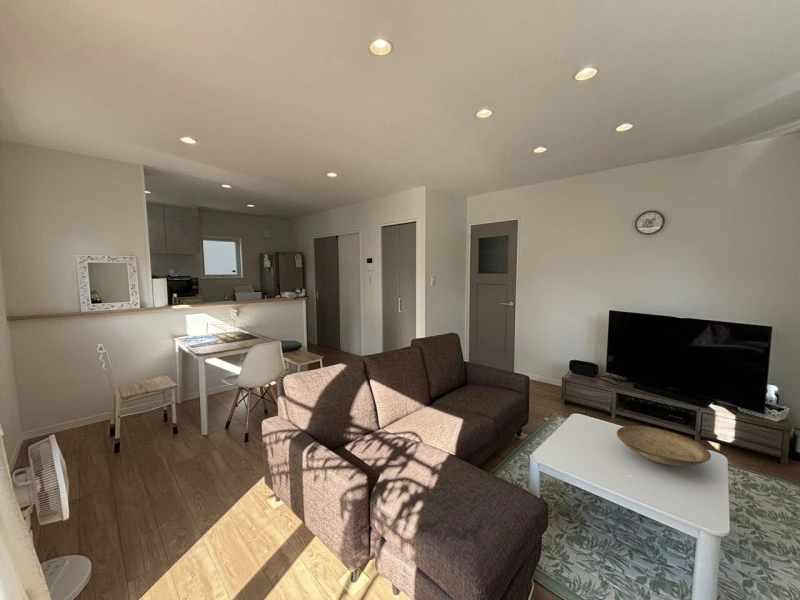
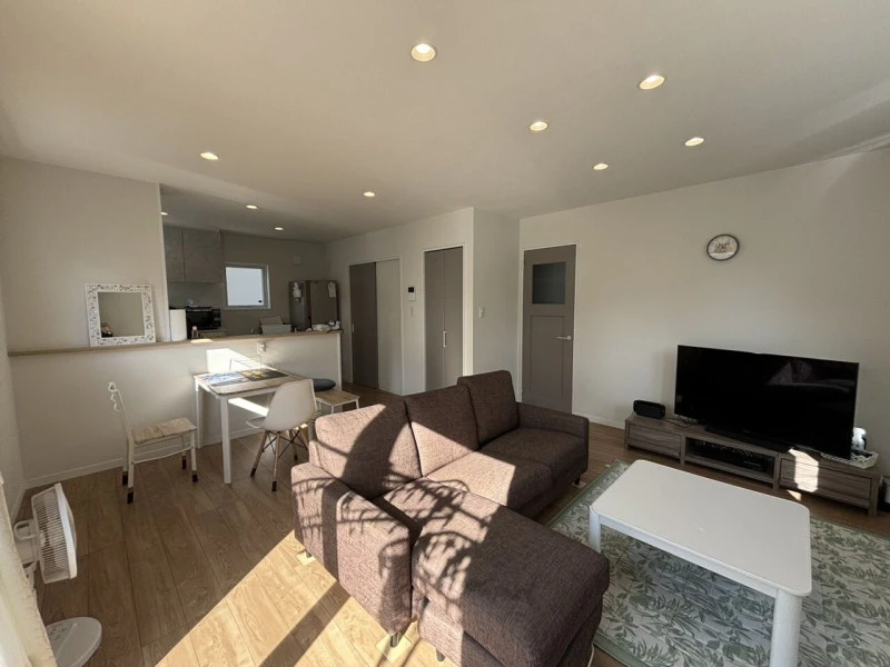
- decorative bowl [615,425,712,467]
